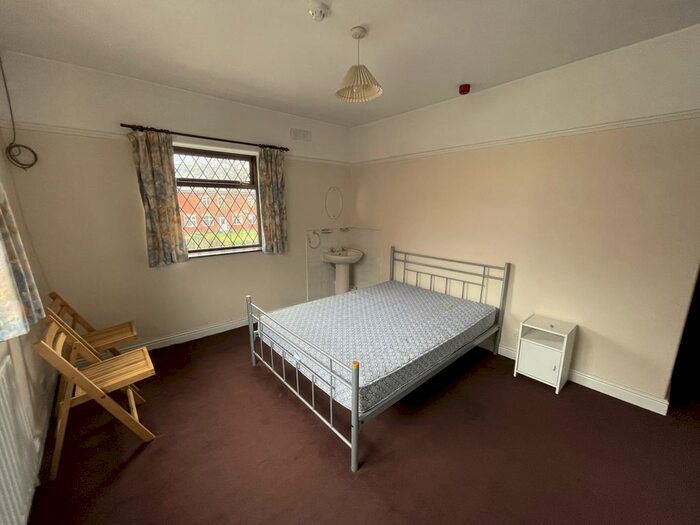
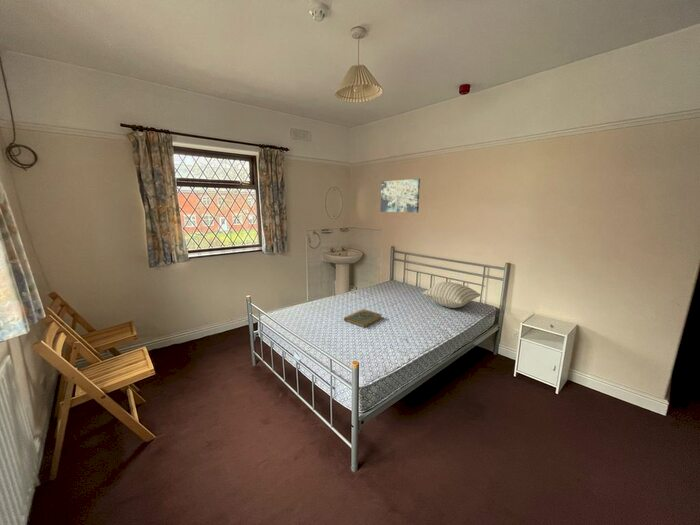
+ pillow [422,281,482,309]
+ wall art [379,178,421,213]
+ book [343,308,383,329]
